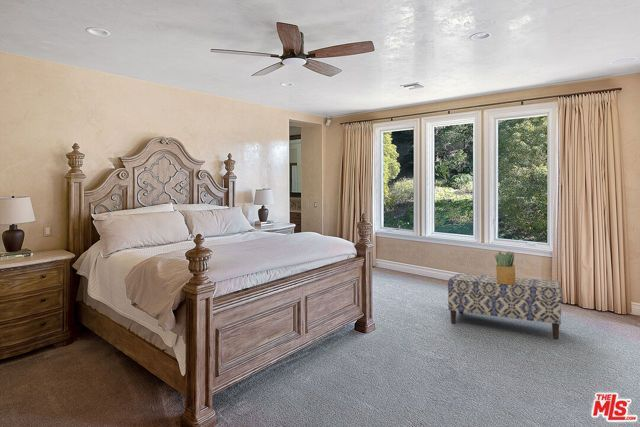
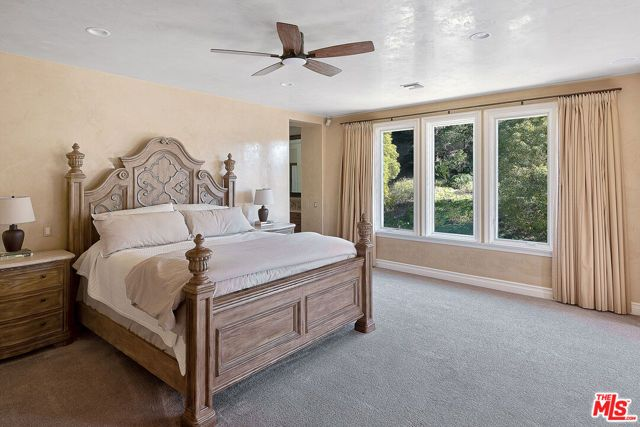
- potted plant [494,250,516,284]
- bench [447,273,563,340]
